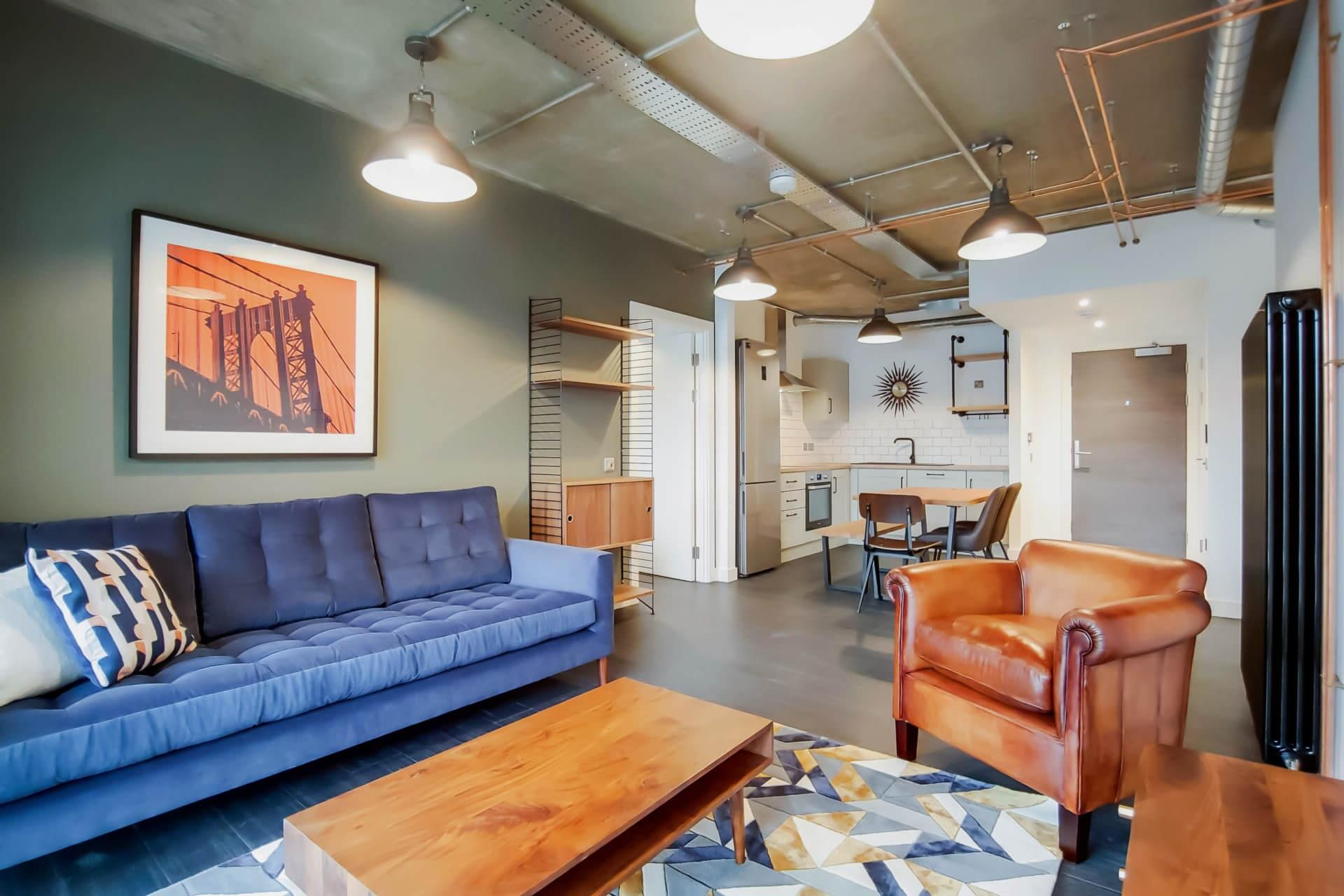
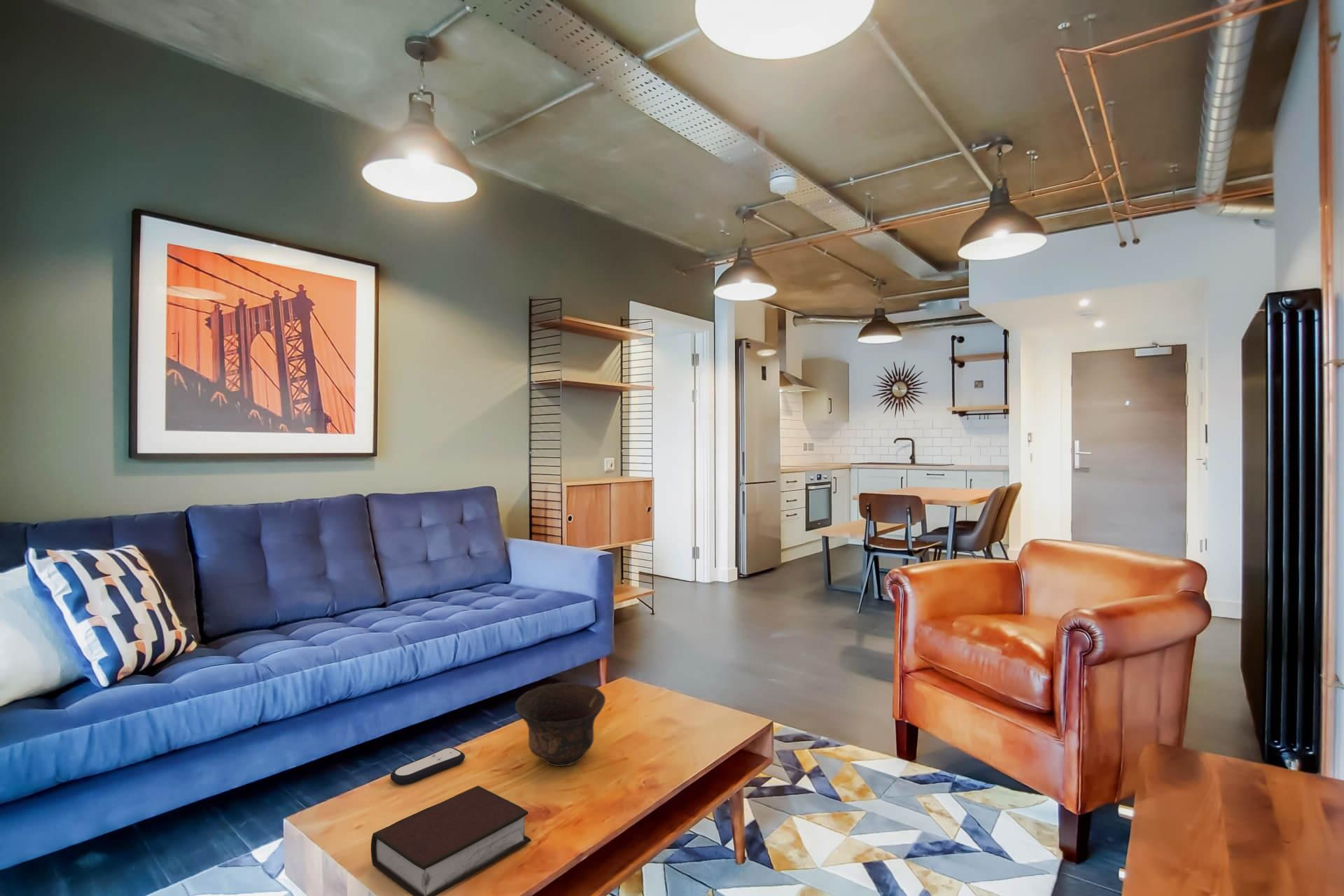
+ bowl [514,682,606,767]
+ bible [370,785,532,896]
+ remote control [390,747,465,785]
